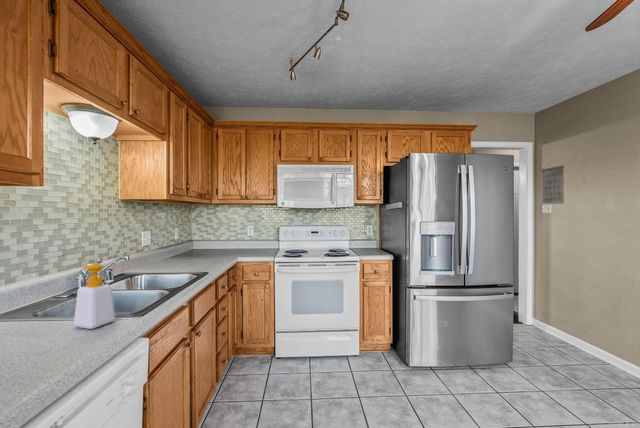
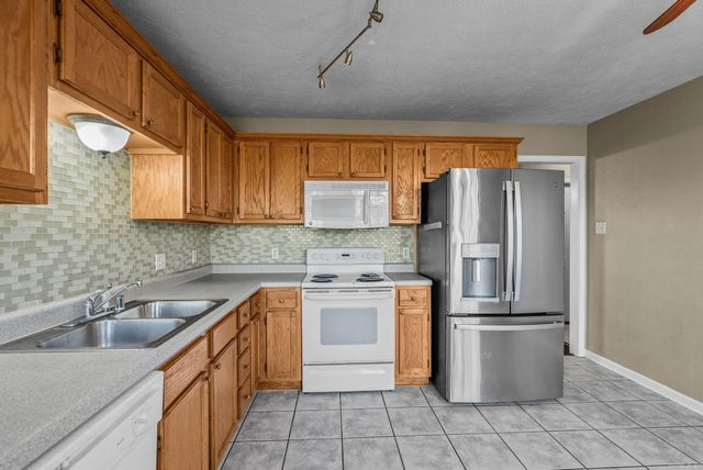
- soap bottle [73,263,116,330]
- calendar [540,158,566,206]
